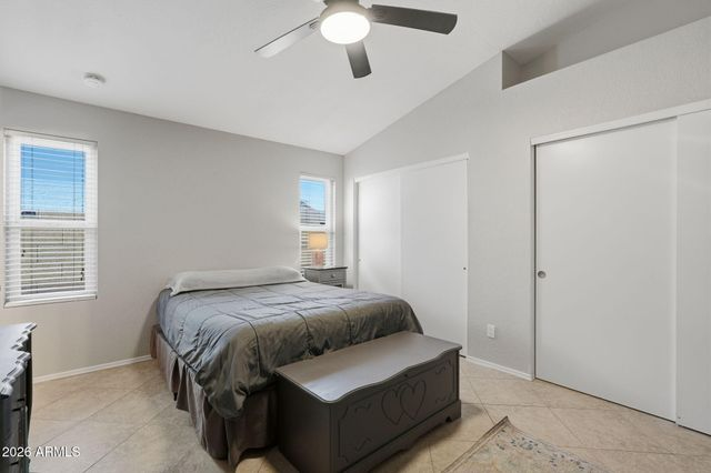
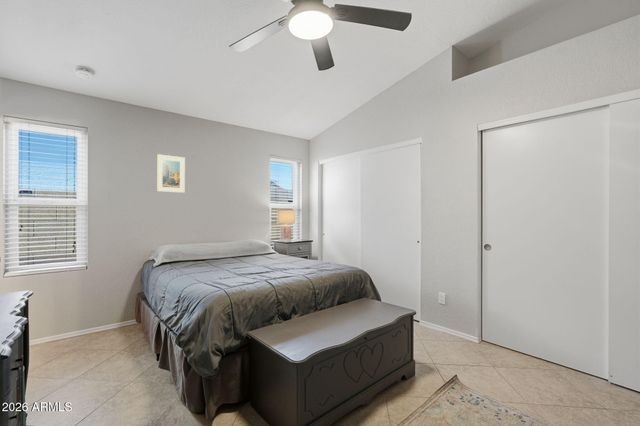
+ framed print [156,153,186,194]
